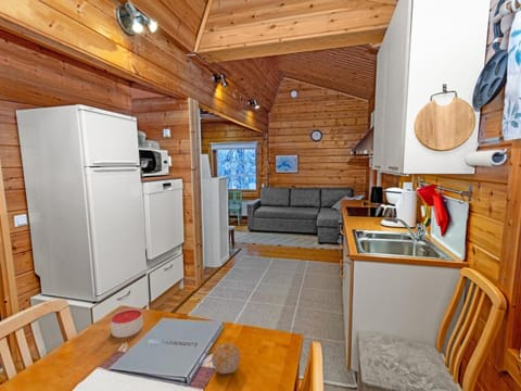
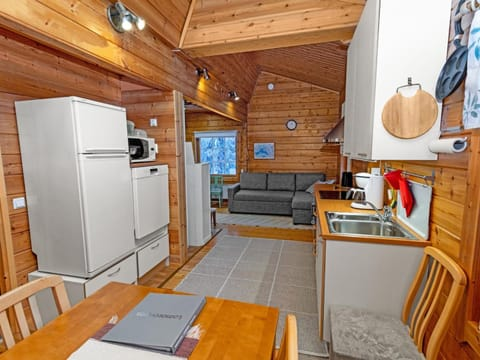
- fruit [211,341,241,375]
- candle [110,307,143,339]
